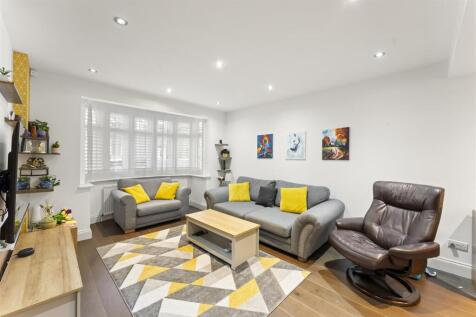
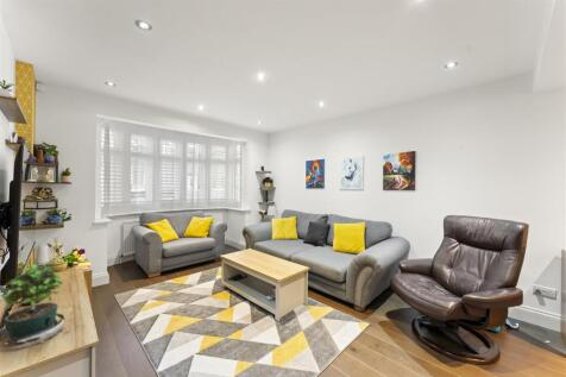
+ potted plant [0,263,88,352]
